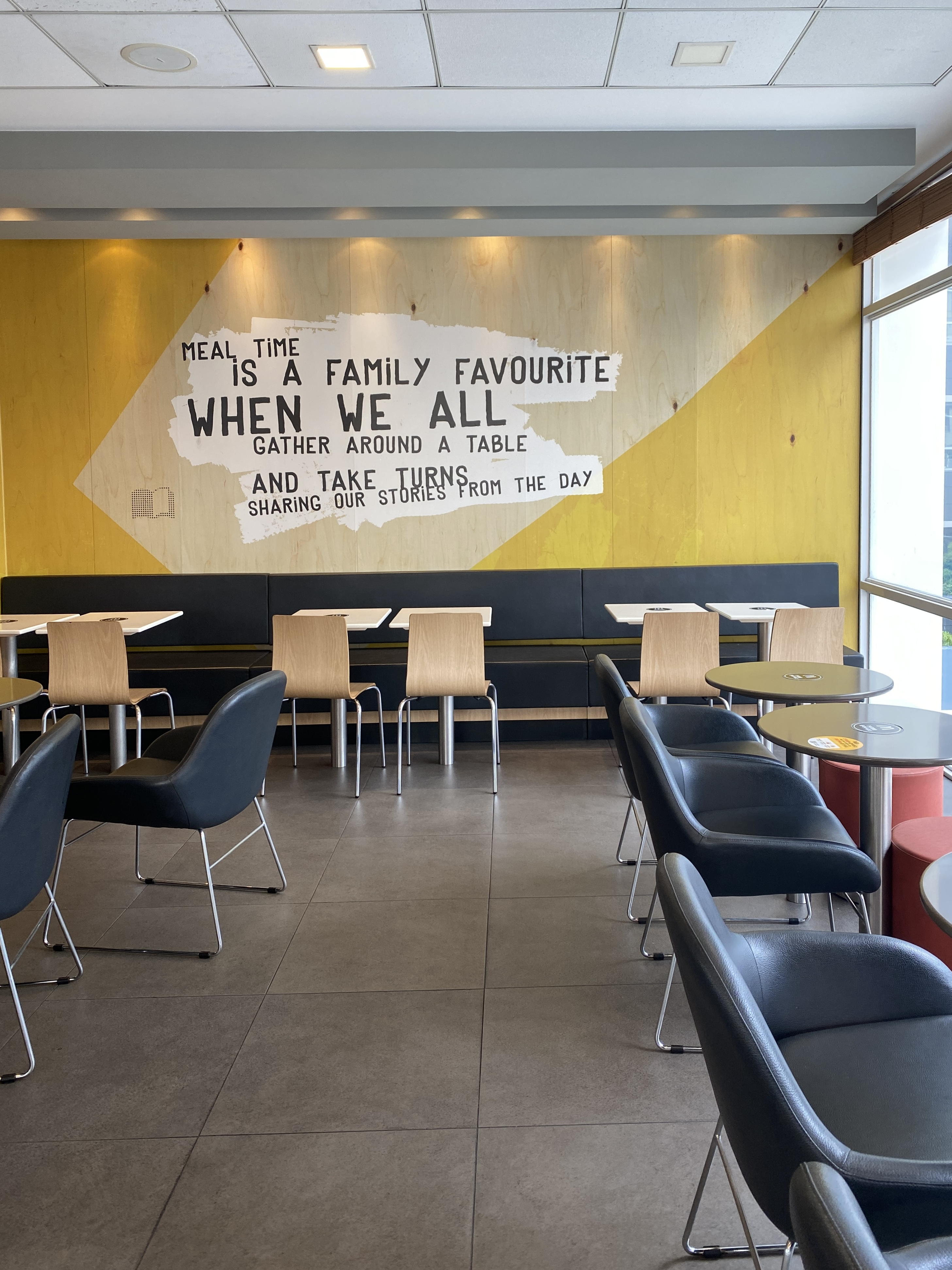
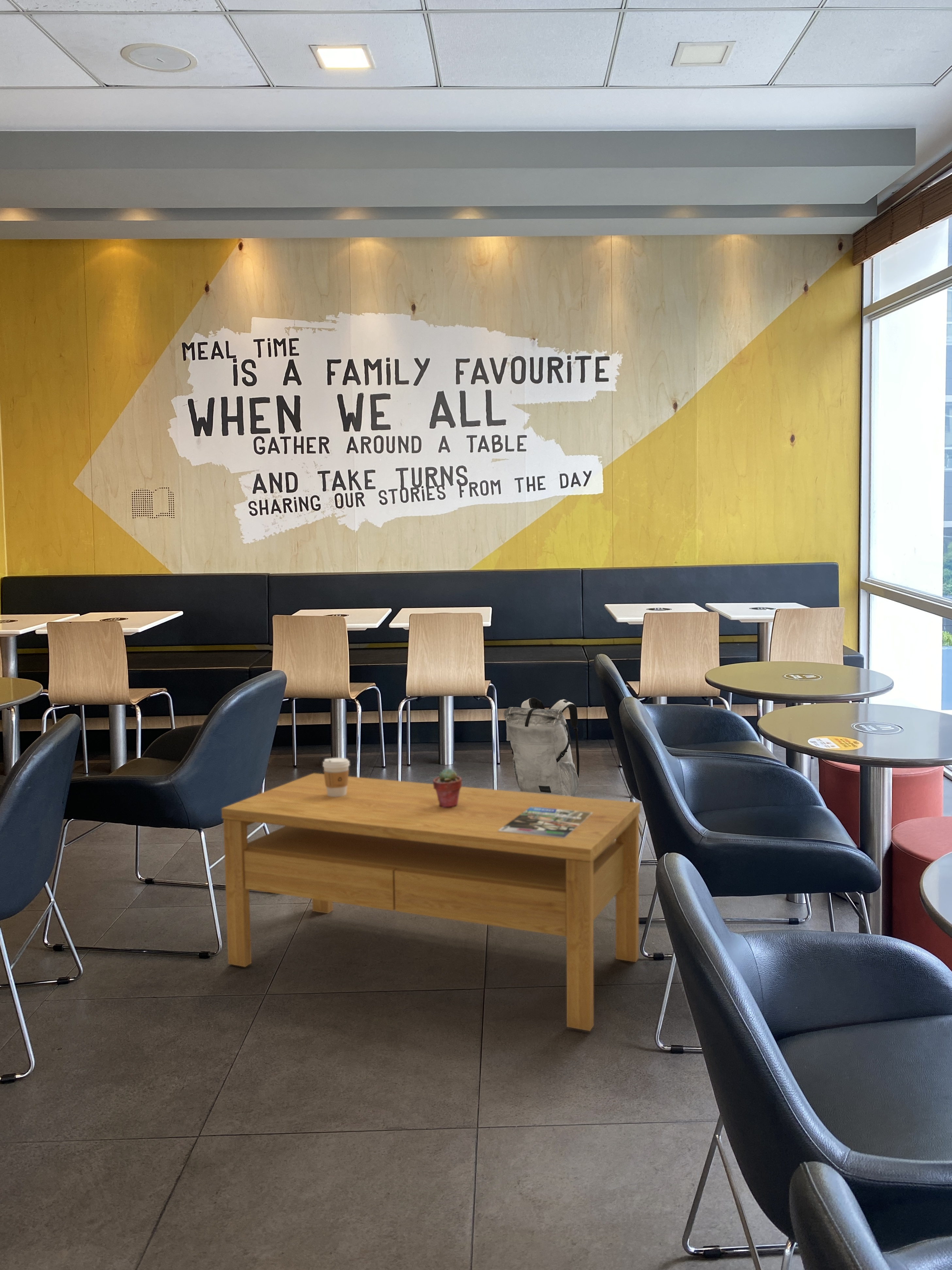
+ potted succulent [432,768,462,808]
+ backpack [503,697,579,797]
+ magazine [498,807,593,838]
+ coffee table [221,773,641,1031]
+ coffee cup [322,758,350,797]
